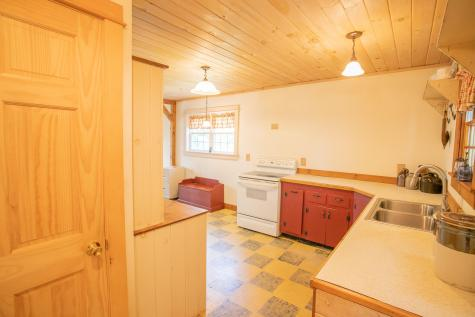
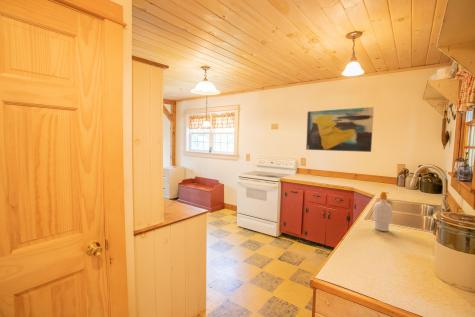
+ wall art [305,106,375,153]
+ soap bottle [372,191,393,232]
